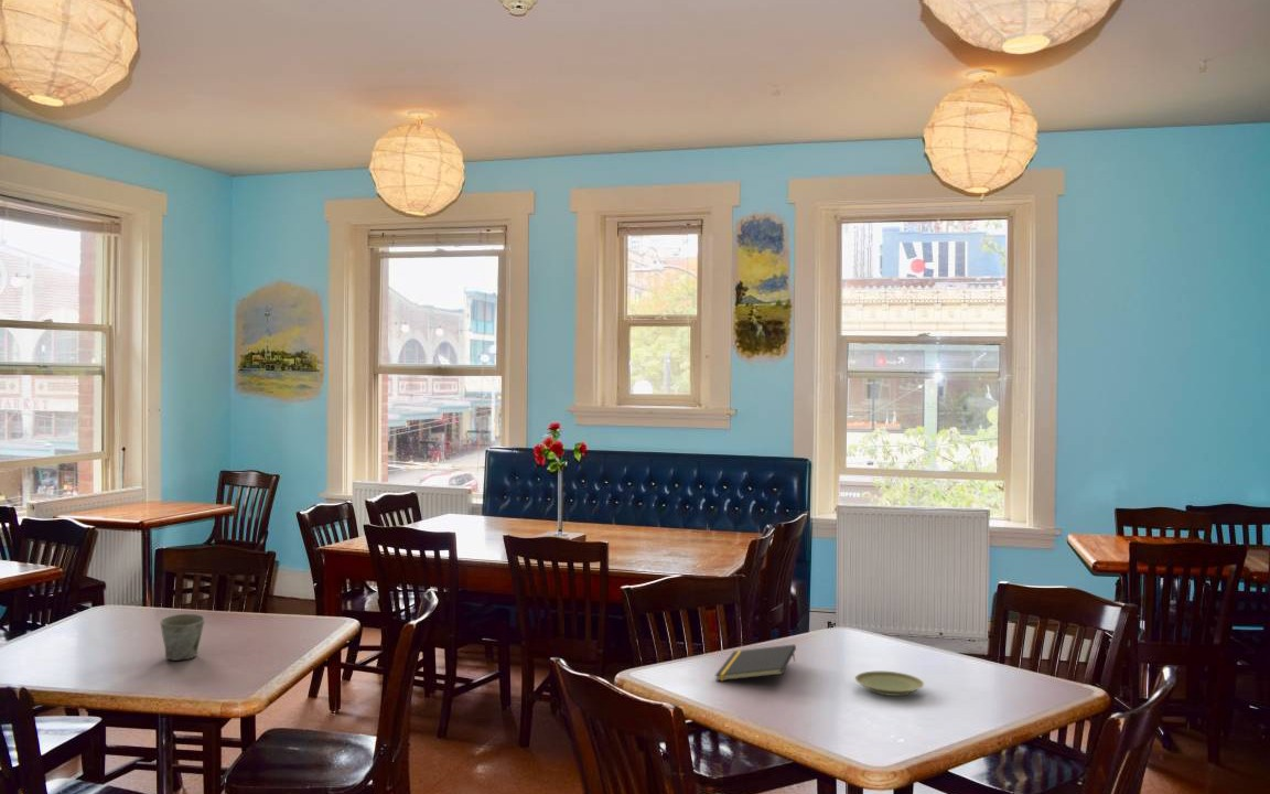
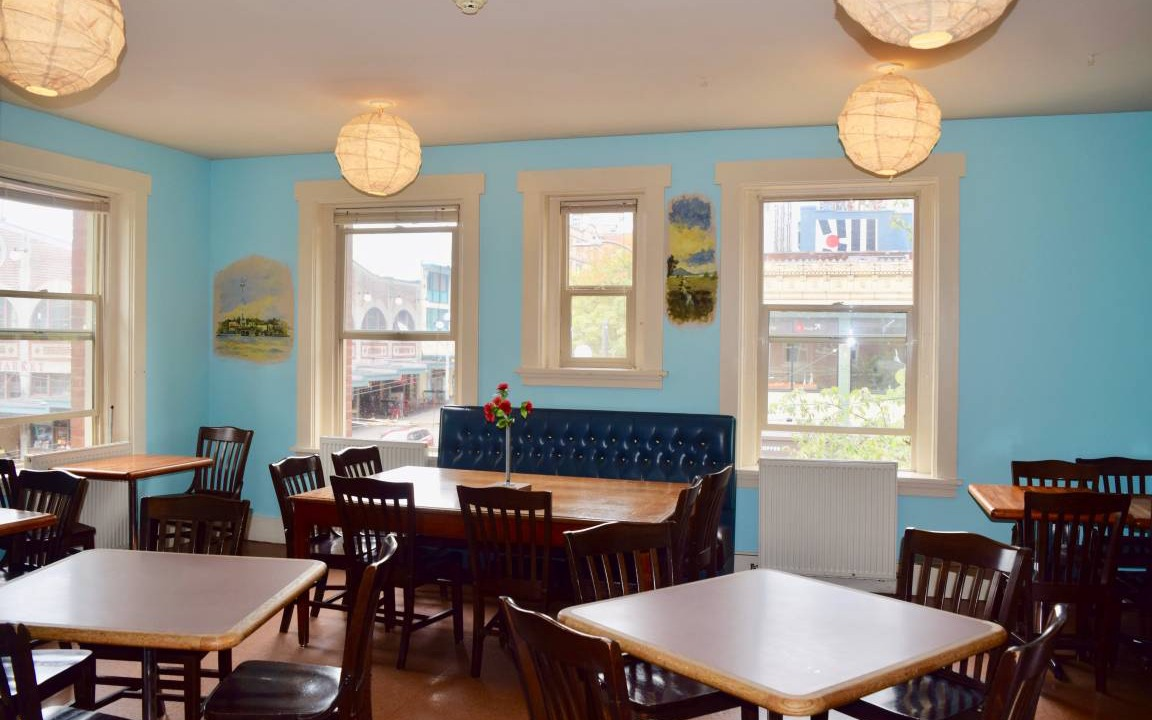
- notepad [714,643,797,682]
- mug [159,613,206,662]
- plate [854,670,925,697]
